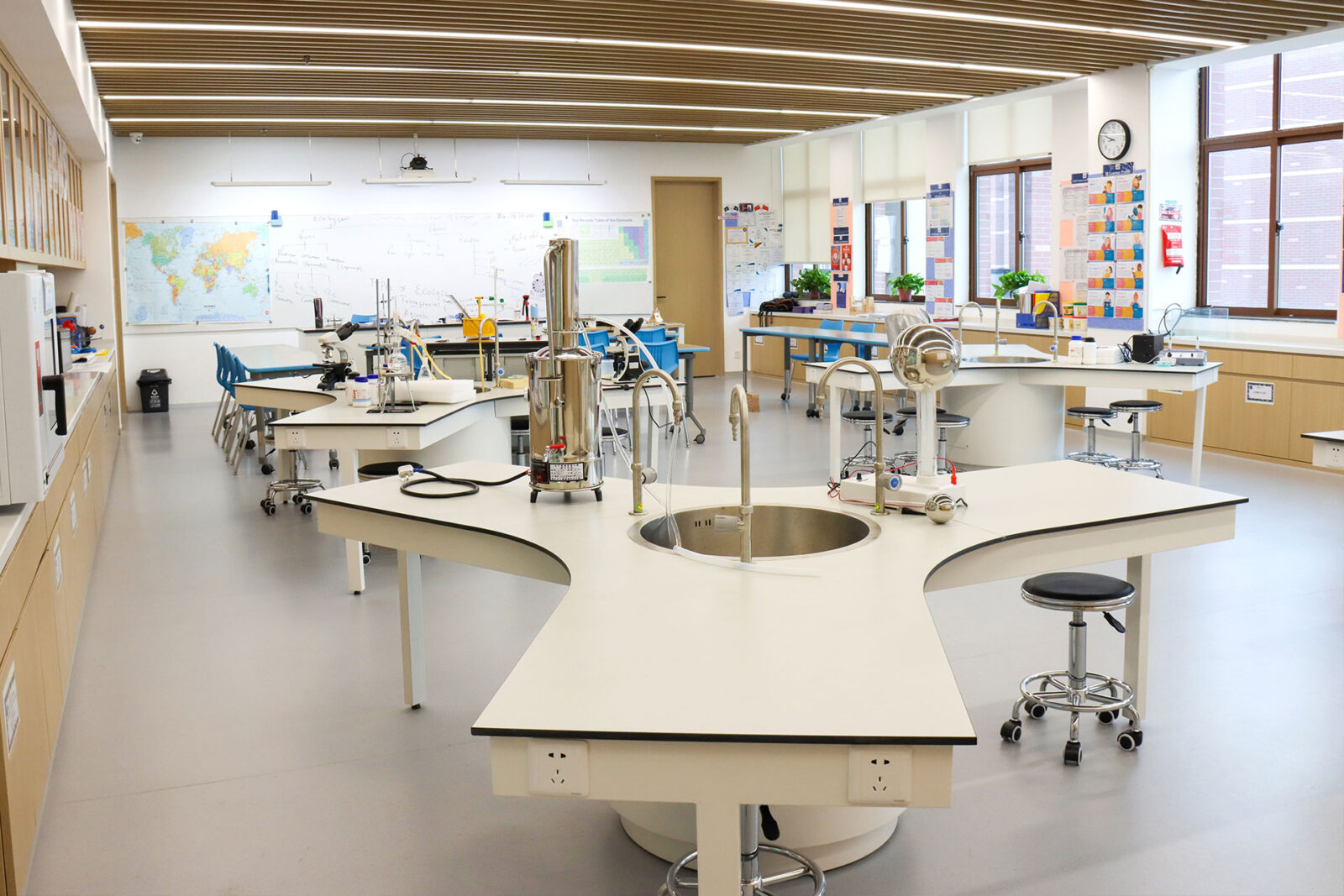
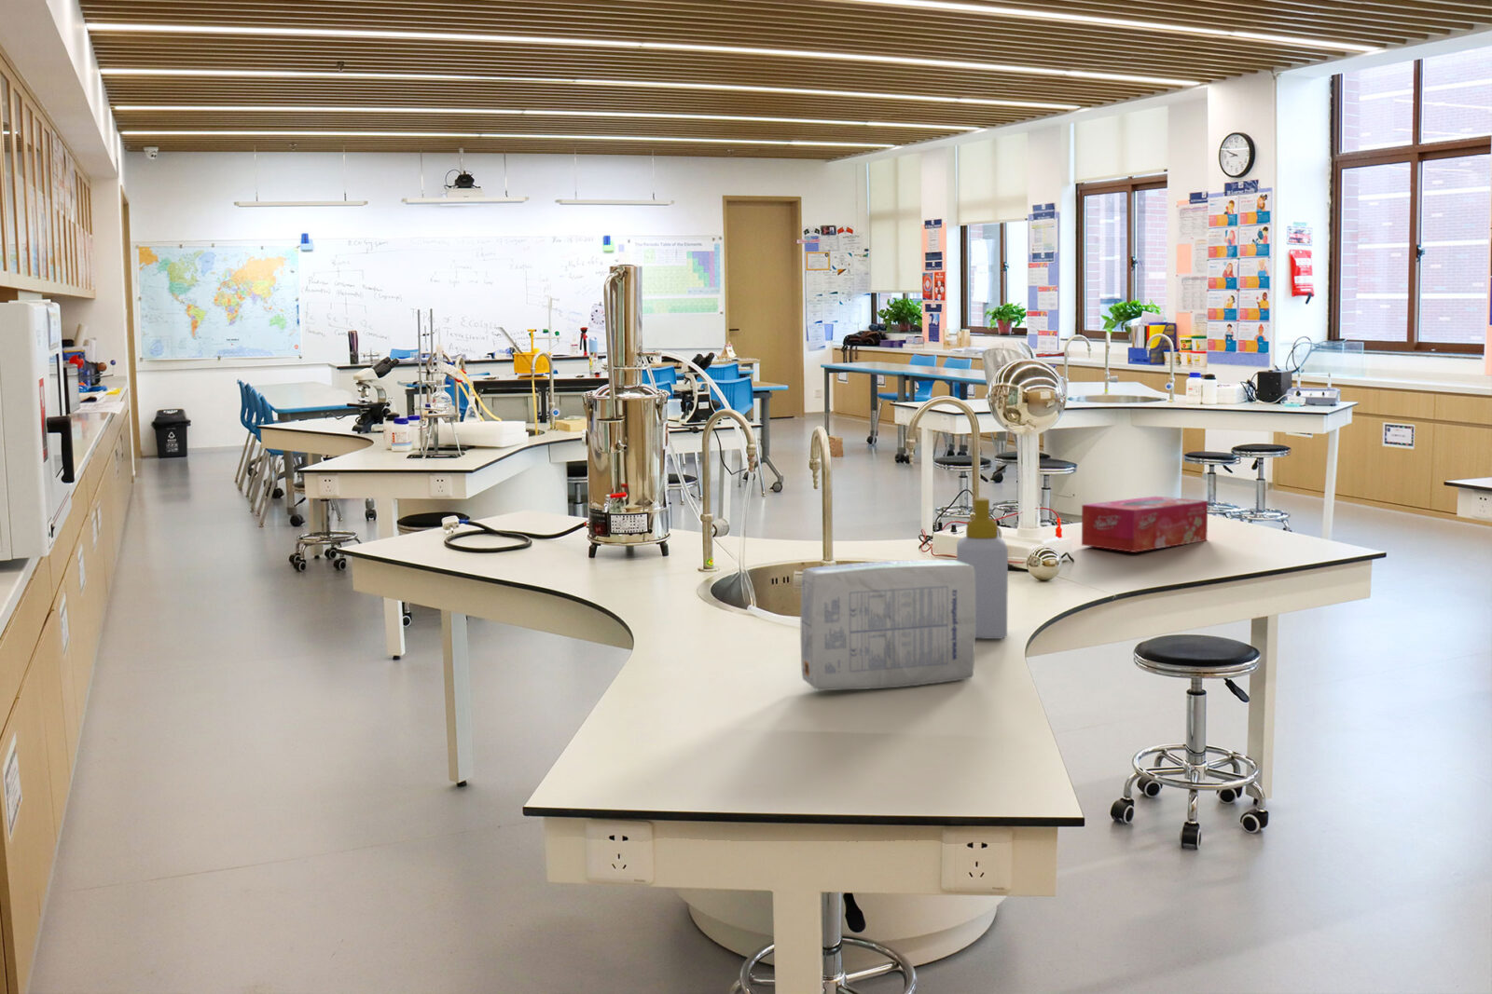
+ bag [800,559,976,691]
+ tissue box [1081,496,1209,554]
+ soap bottle [956,497,1009,640]
